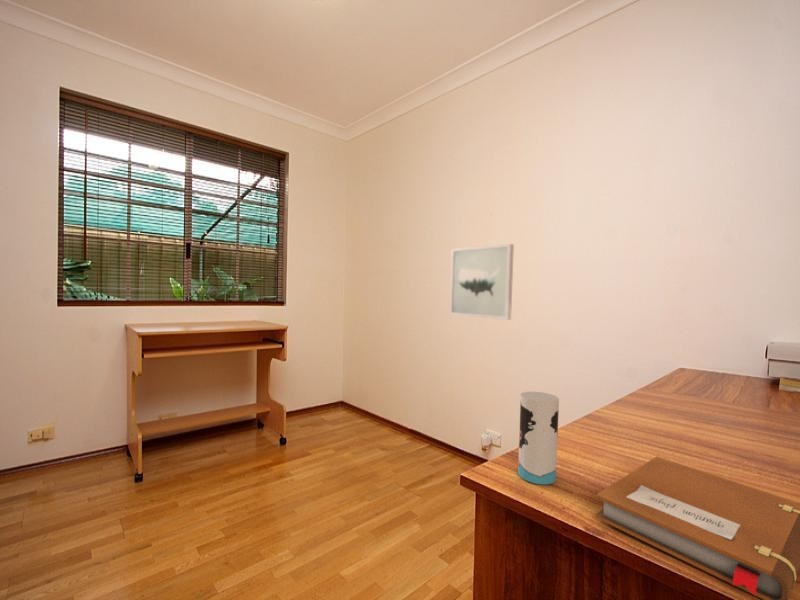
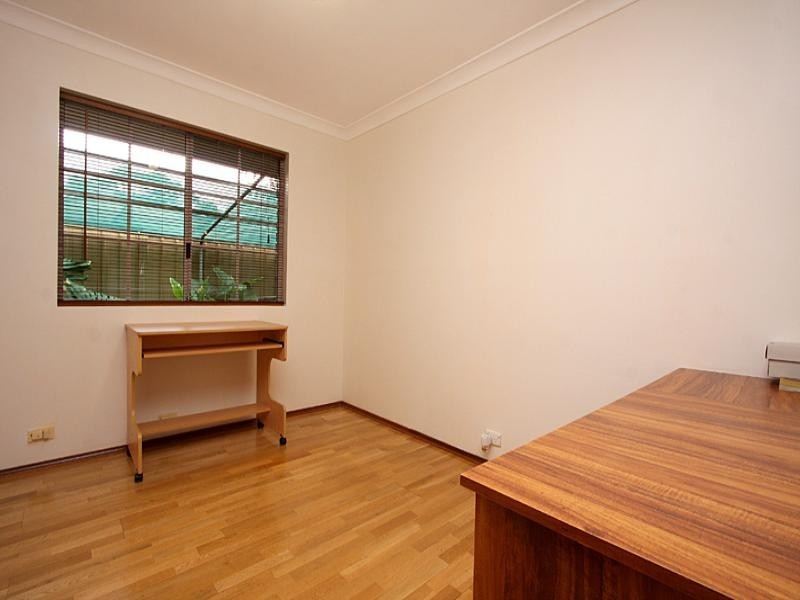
- notebook [594,456,800,600]
- wall art [449,243,515,321]
- cup [517,391,560,486]
